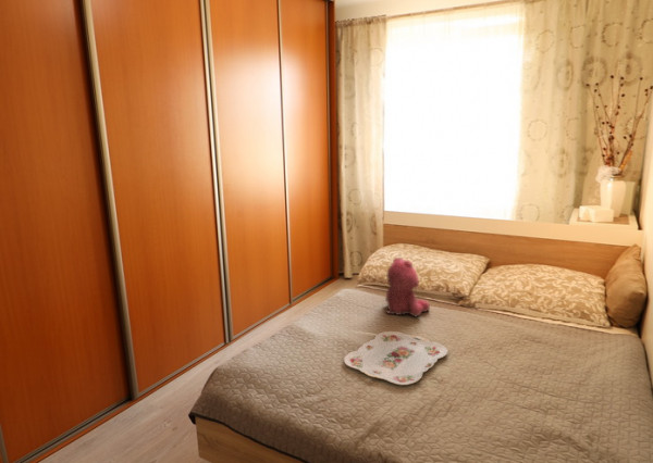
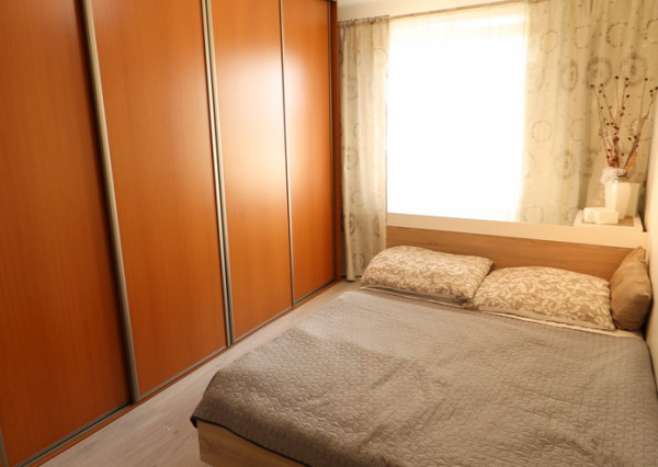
- teddy bear [384,256,431,318]
- serving tray [343,330,448,386]
